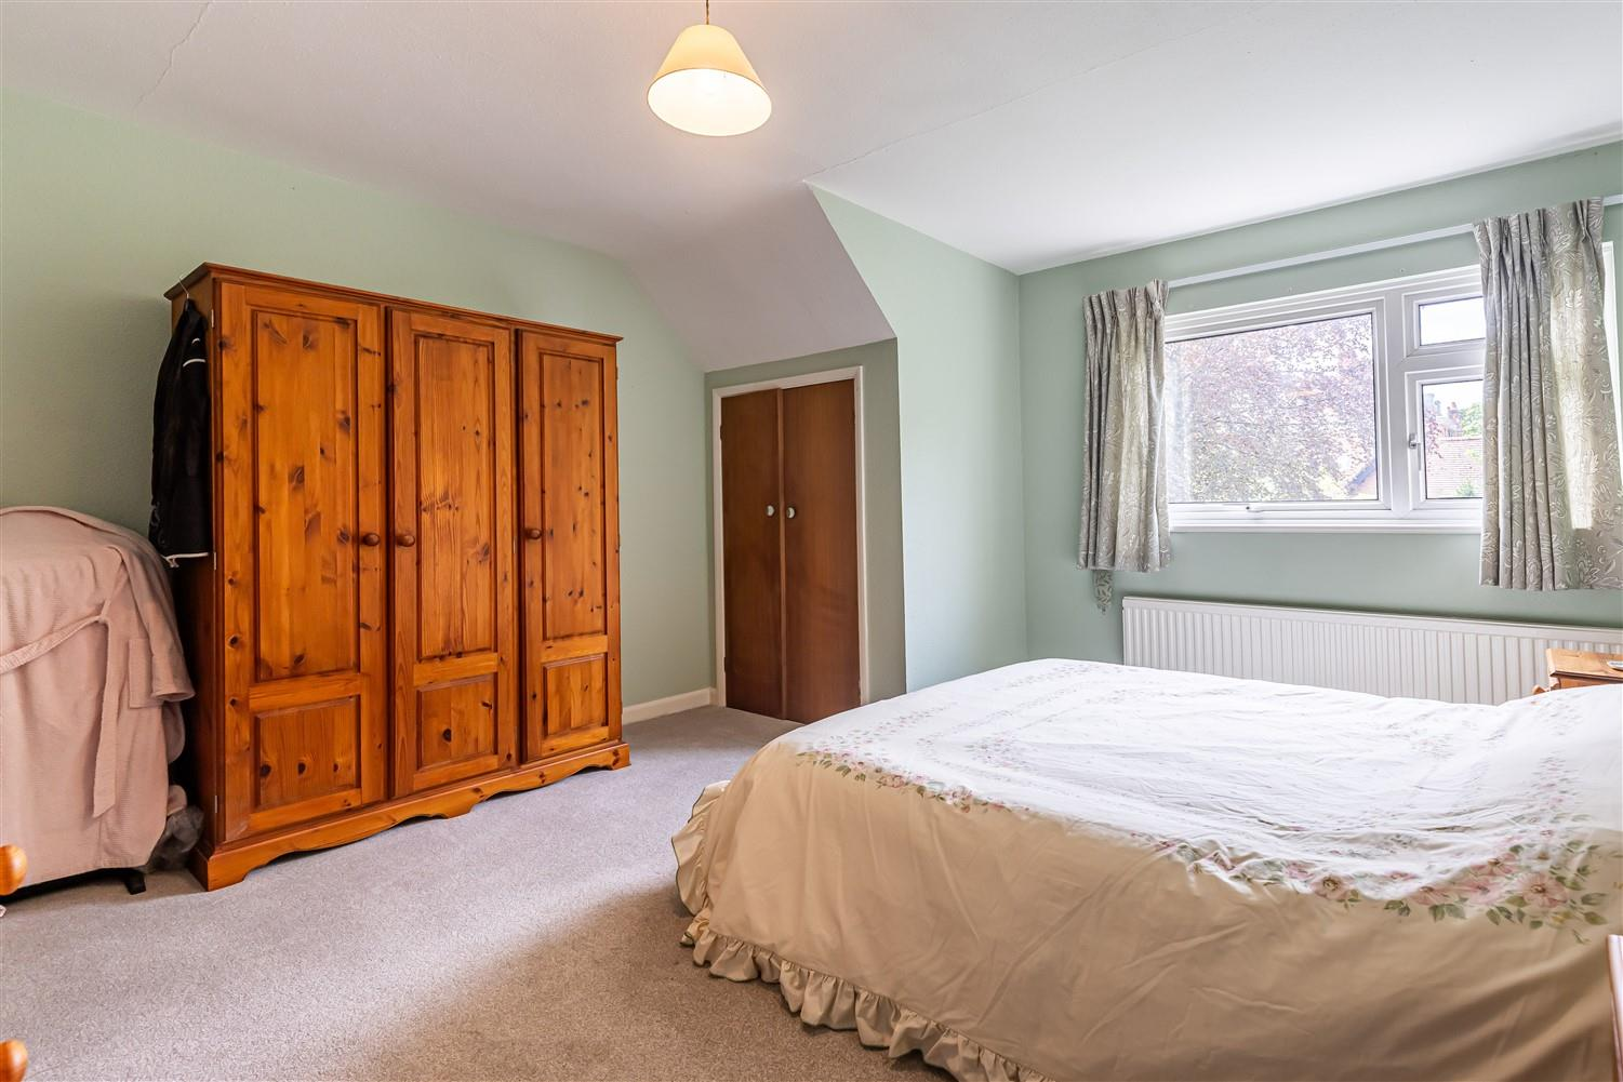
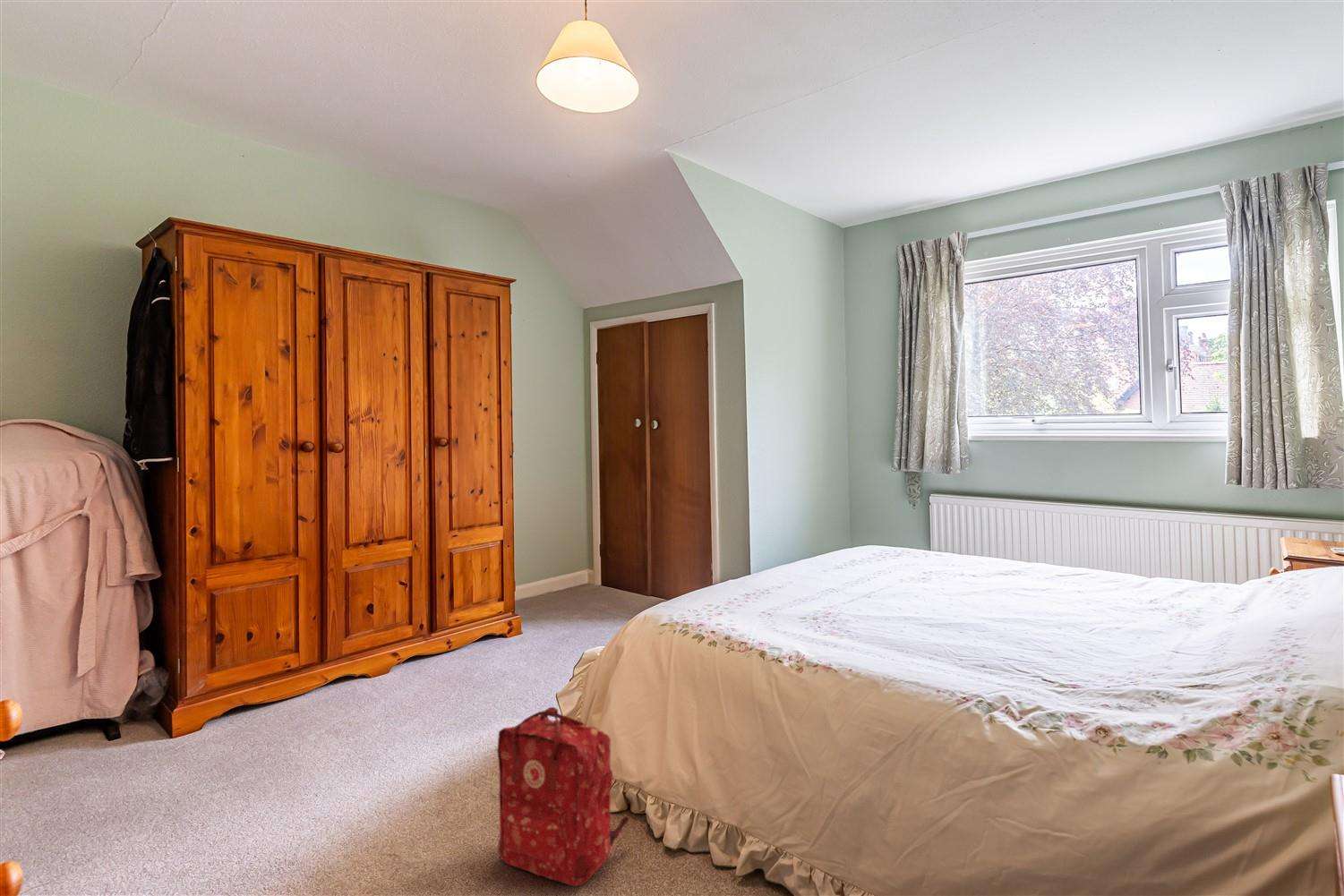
+ backpack [496,706,630,887]
